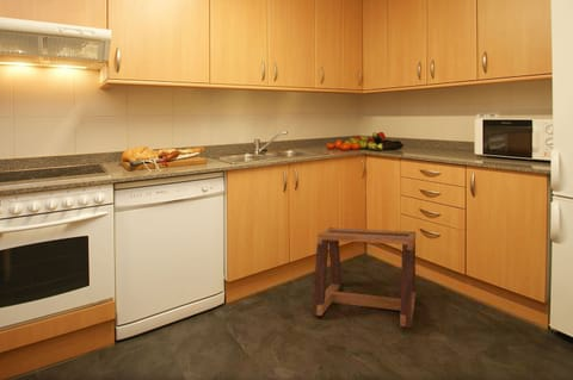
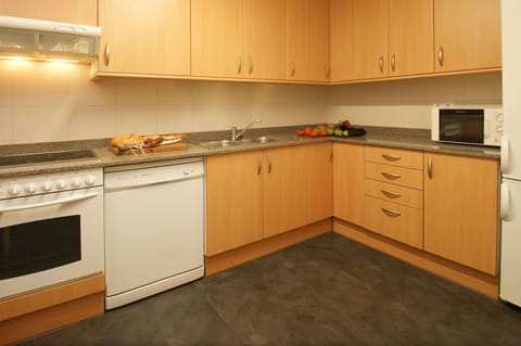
- stool [312,226,417,329]
